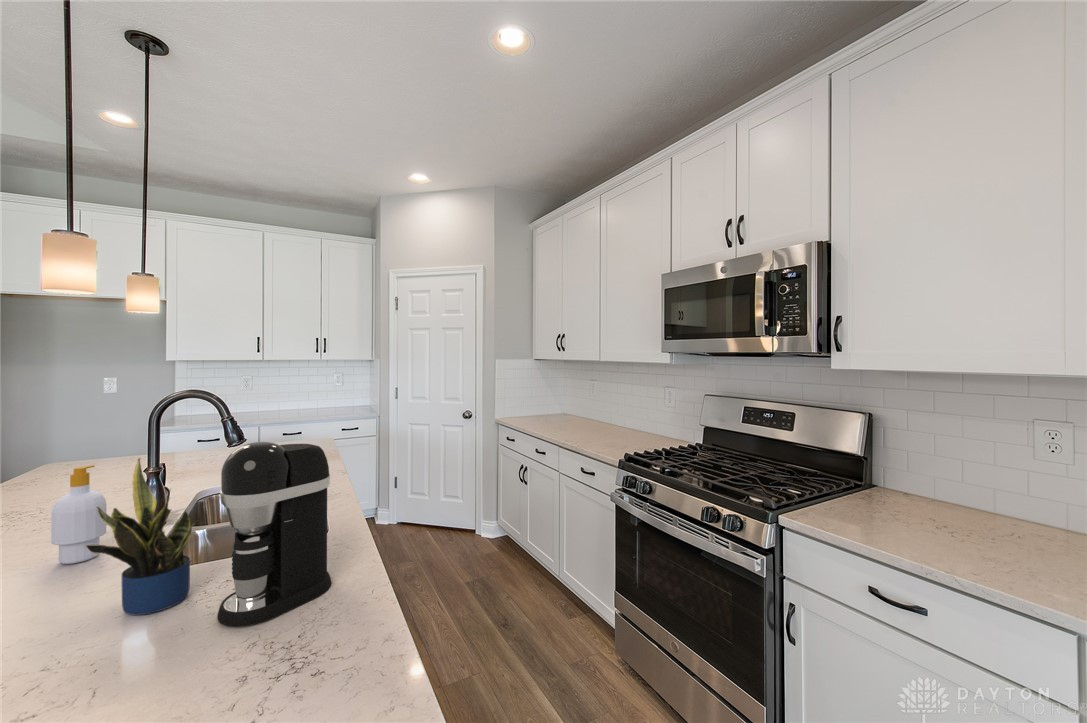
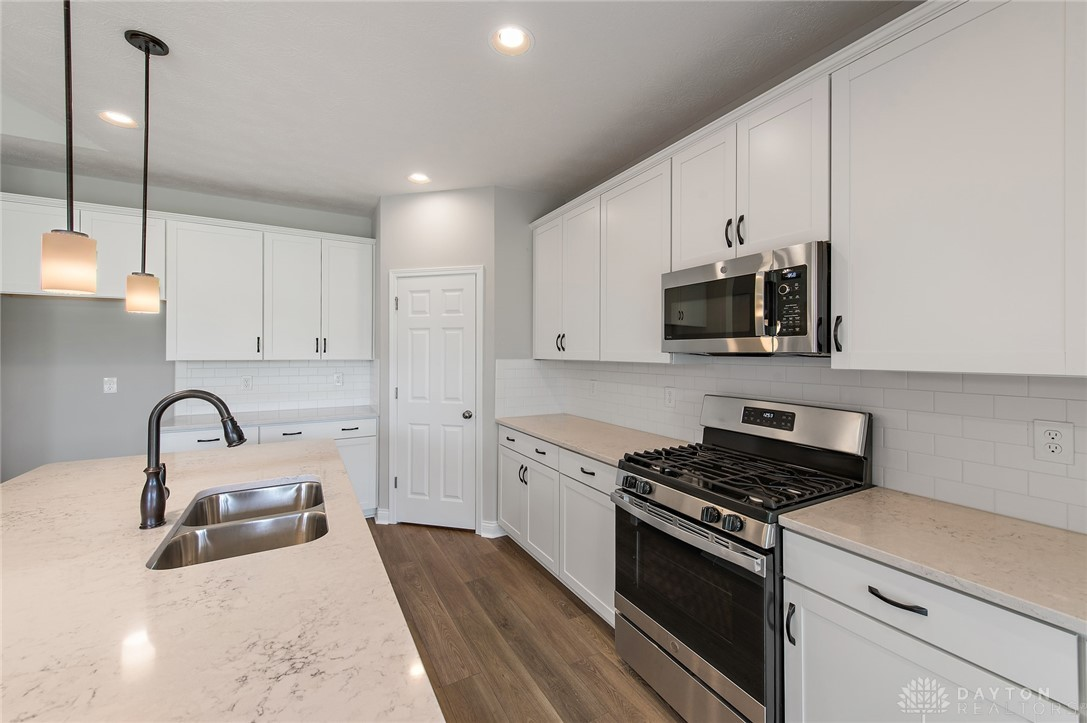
- potted plant [86,457,200,616]
- coffee maker [216,441,332,628]
- soap bottle [50,464,107,565]
